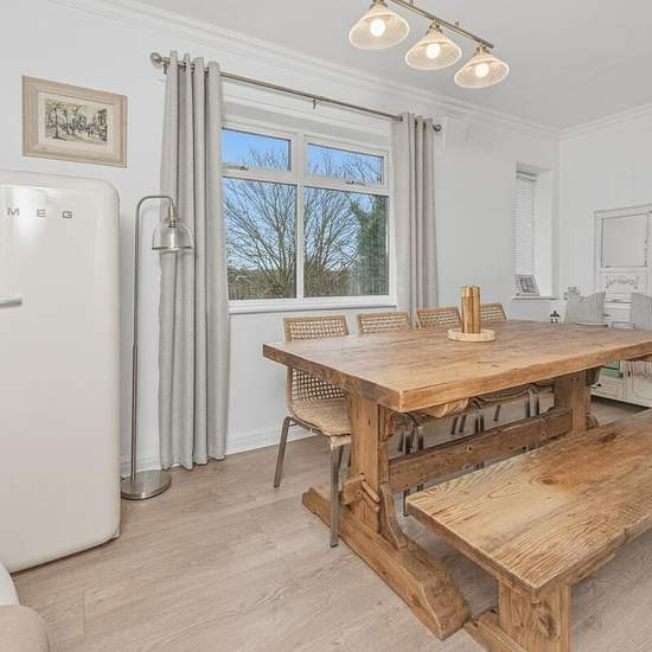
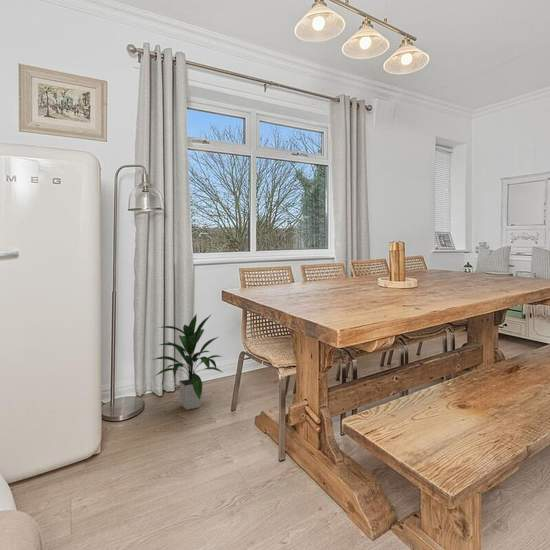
+ indoor plant [151,312,223,411]
